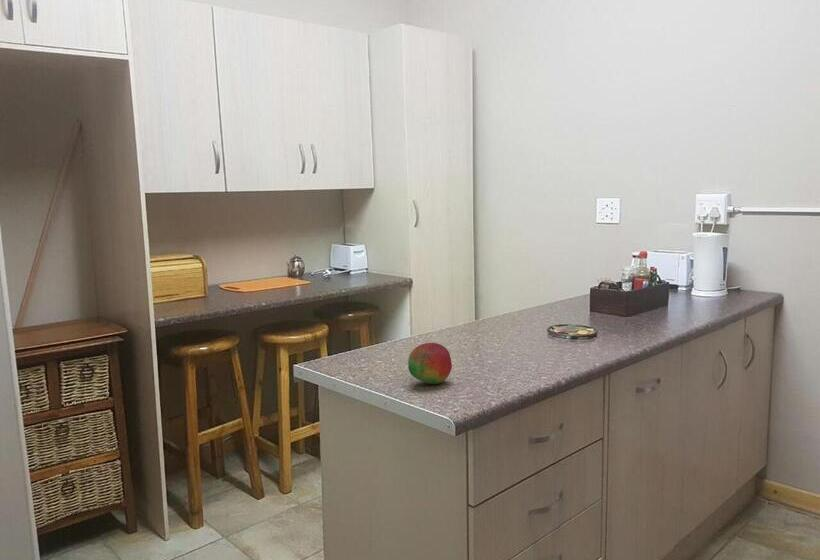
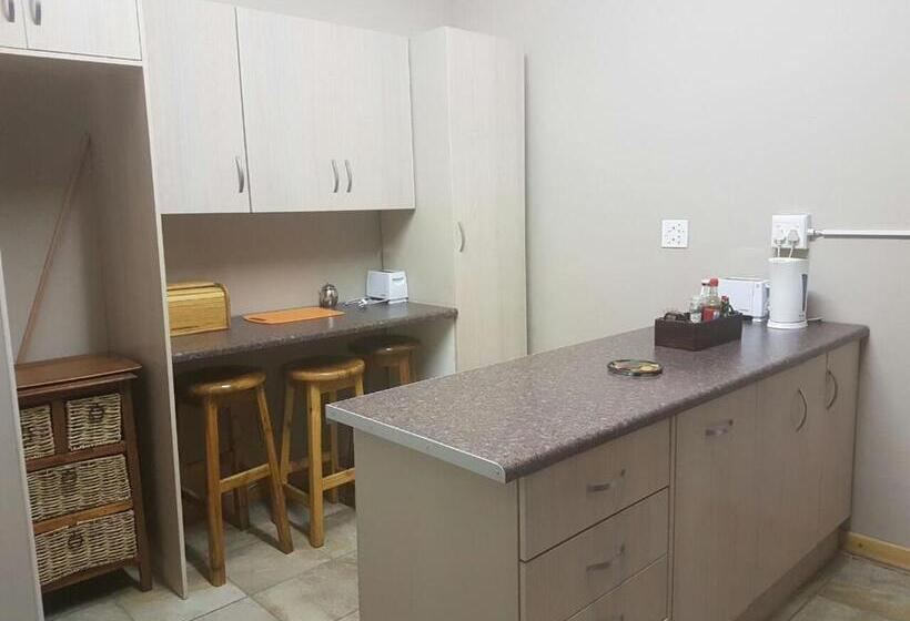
- fruit [407,342,453,385]
